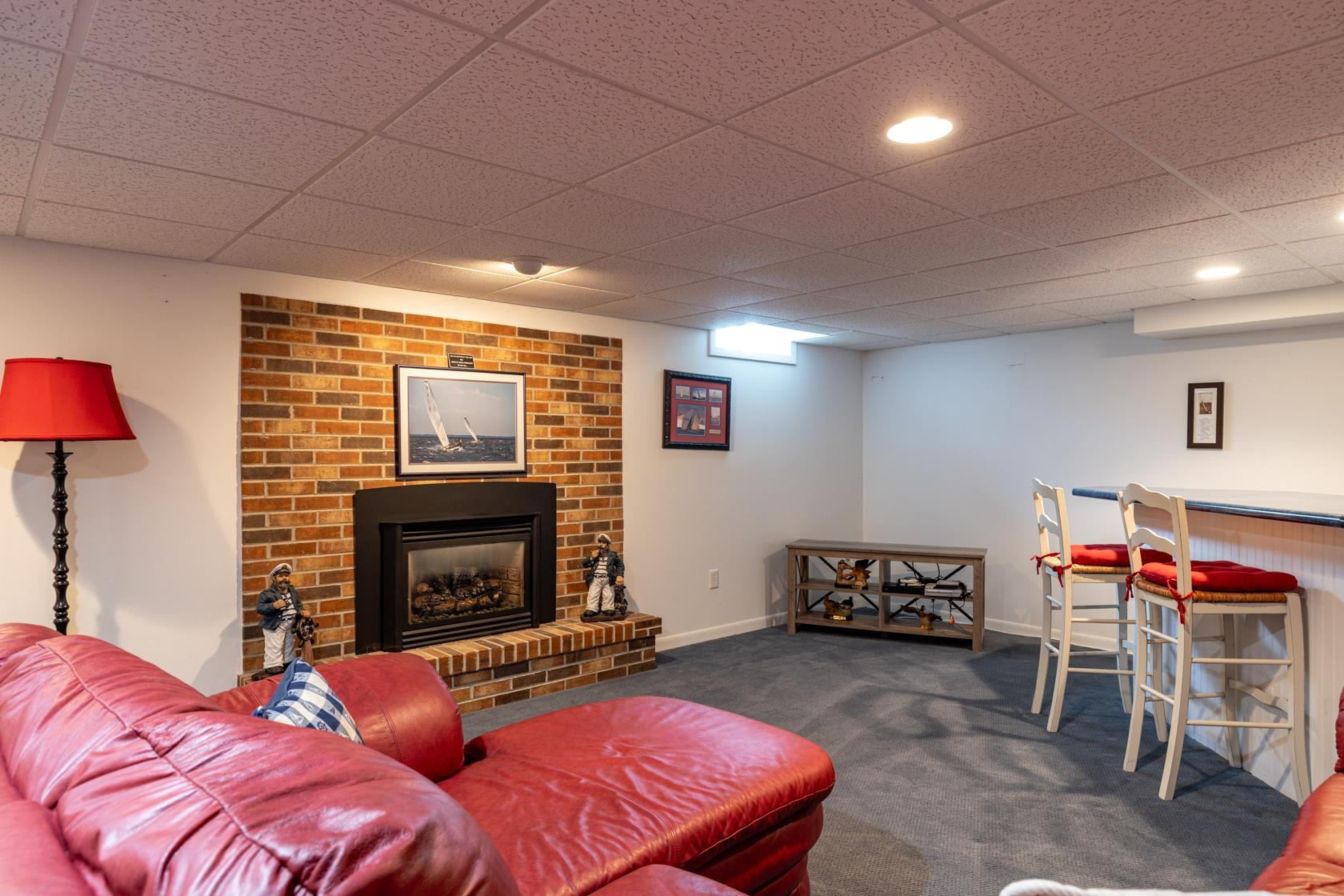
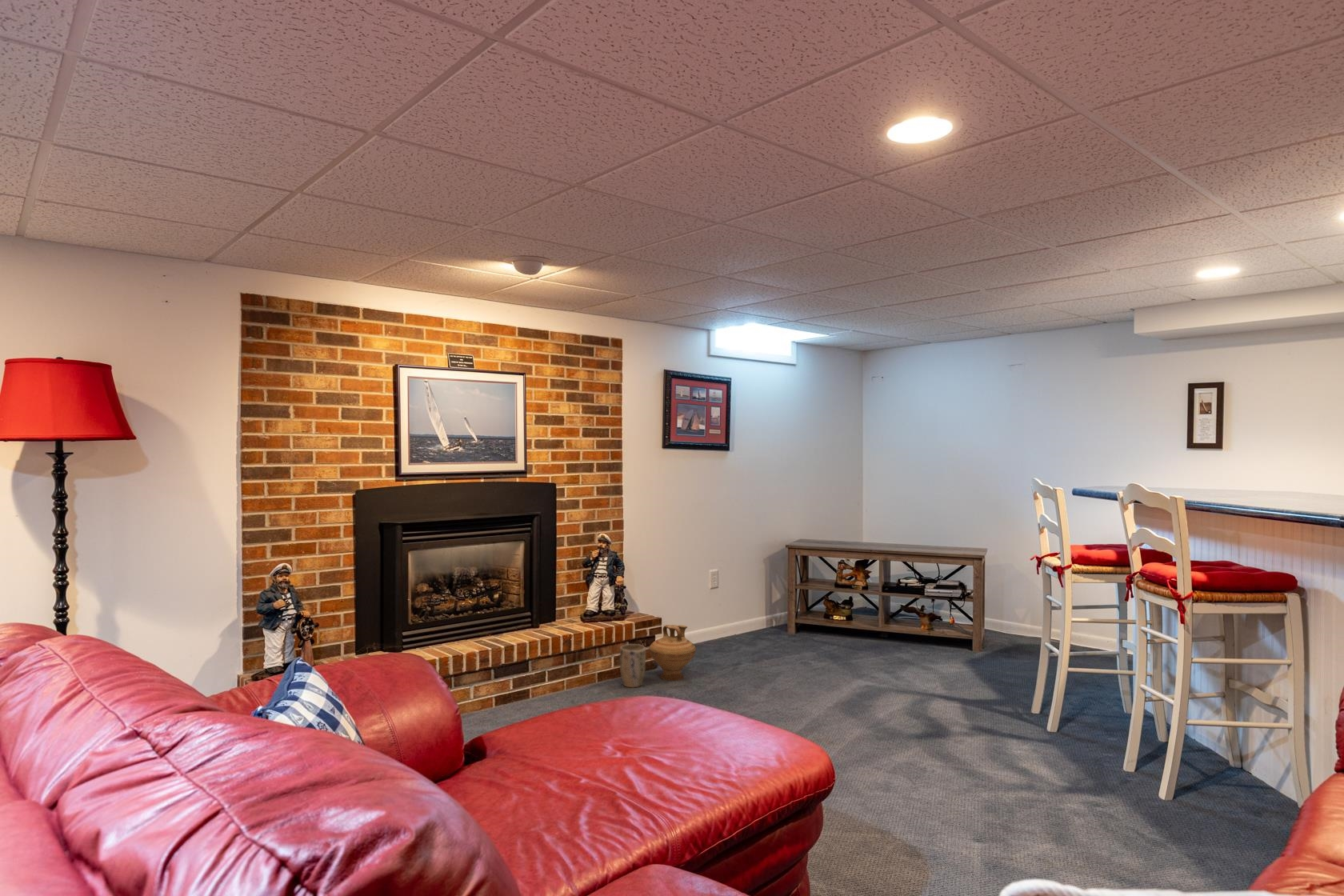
+ ceramic jug [649,624,697,682]
+ plant pot [619,643,646,688]
